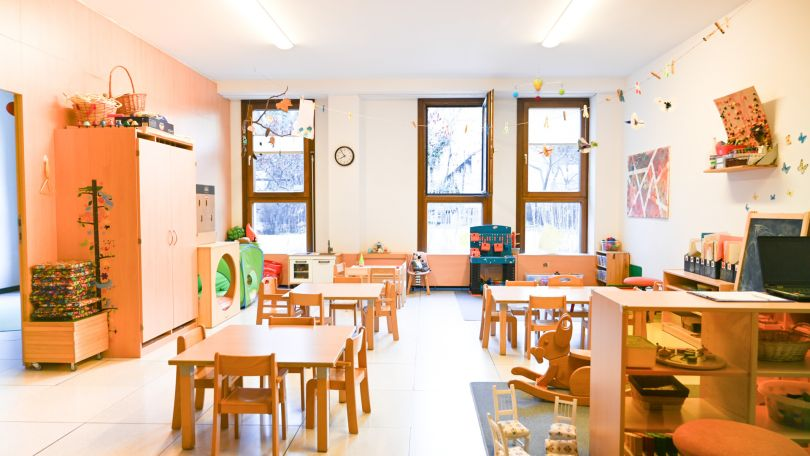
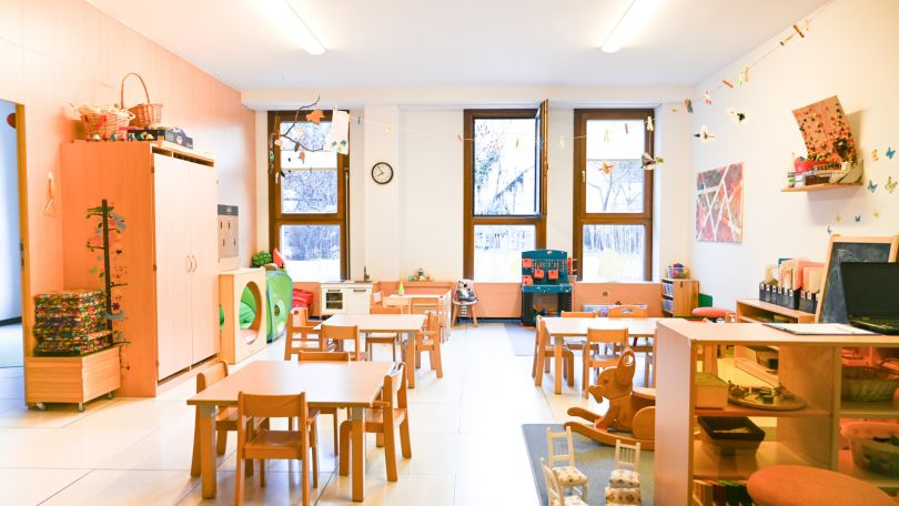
- mobile [512,63,566,102]
